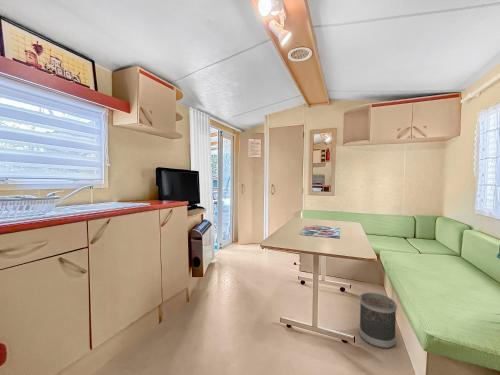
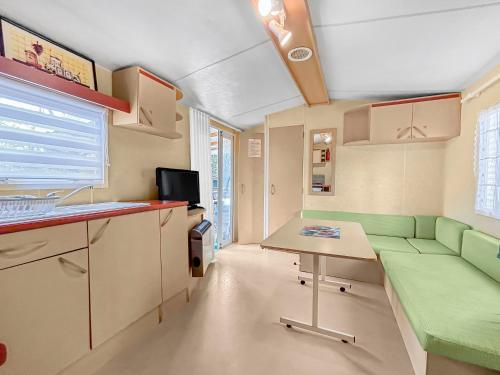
- wastebasket [358,292,398,350]
